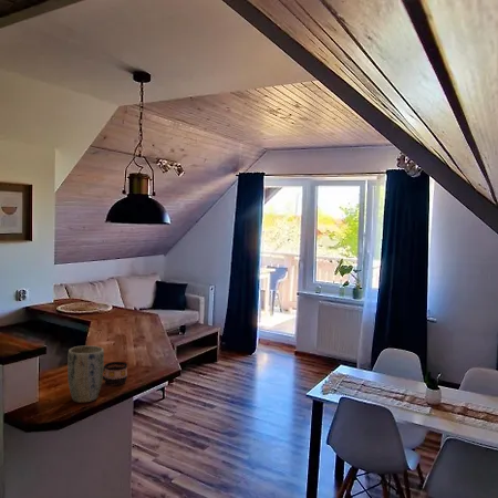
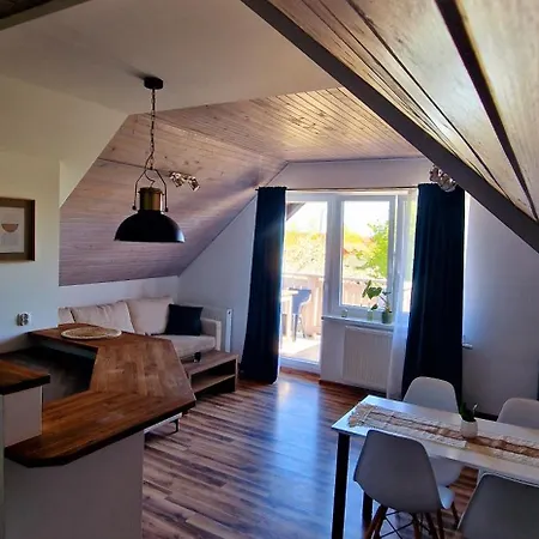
- cup [103,361,128,386]
- plant pot [66,344,105,404]
